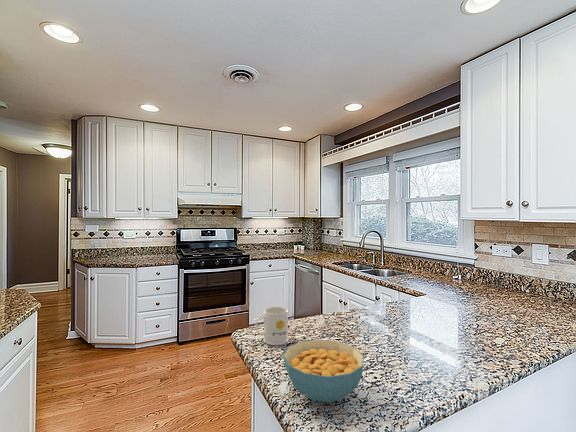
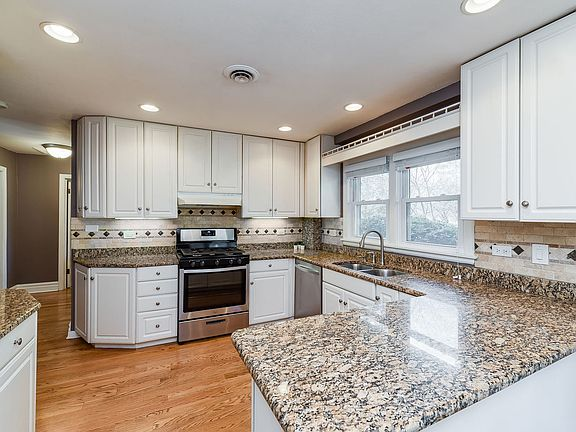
- mug [255,306,290,346]
- cereal bowl [282,339,365,403]
